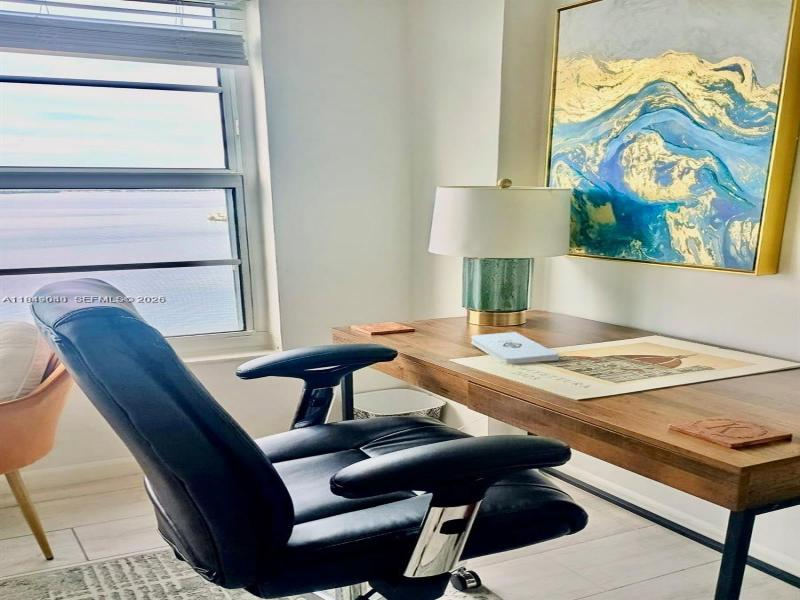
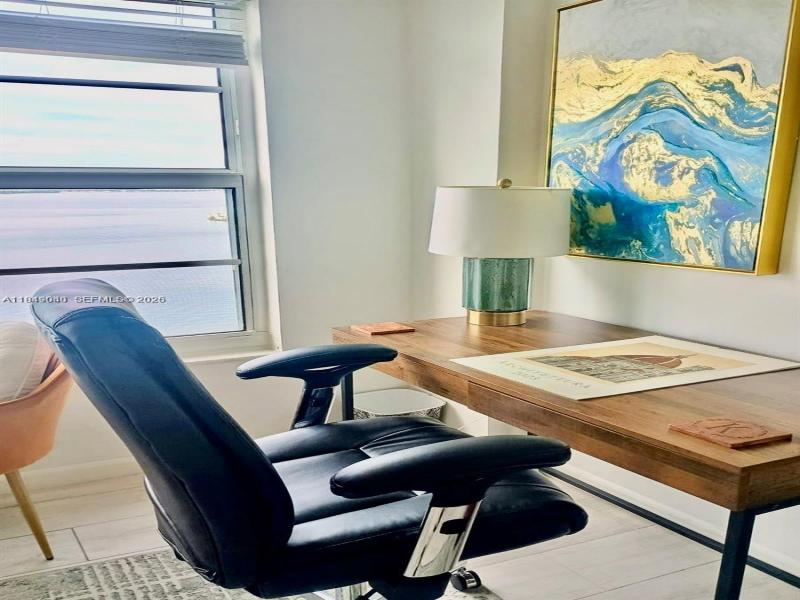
- notepad [470,331,559,365]
